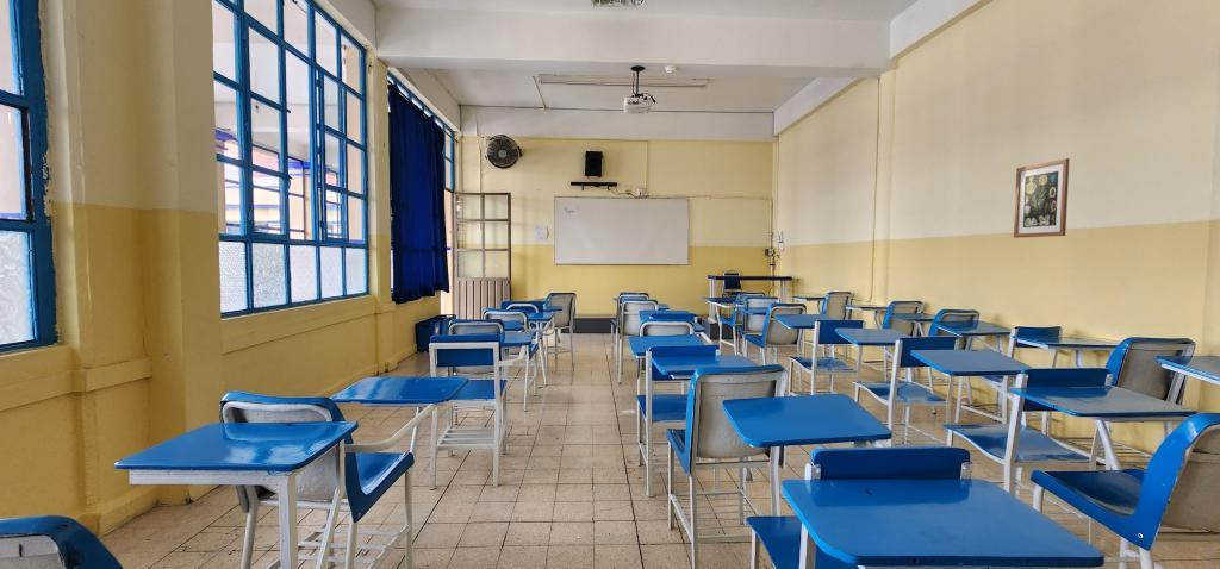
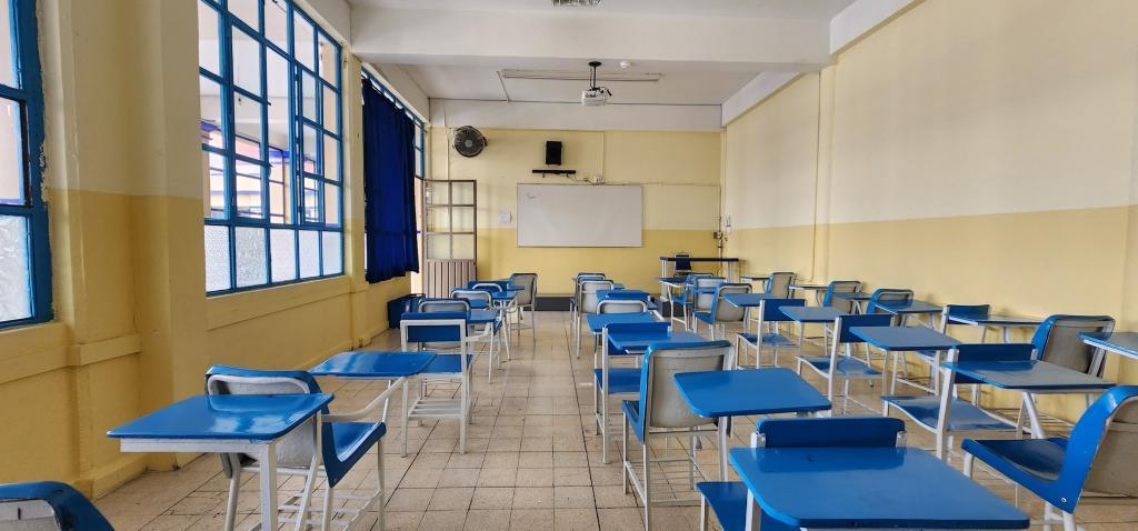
- wall art [1013,157,1071,239]
